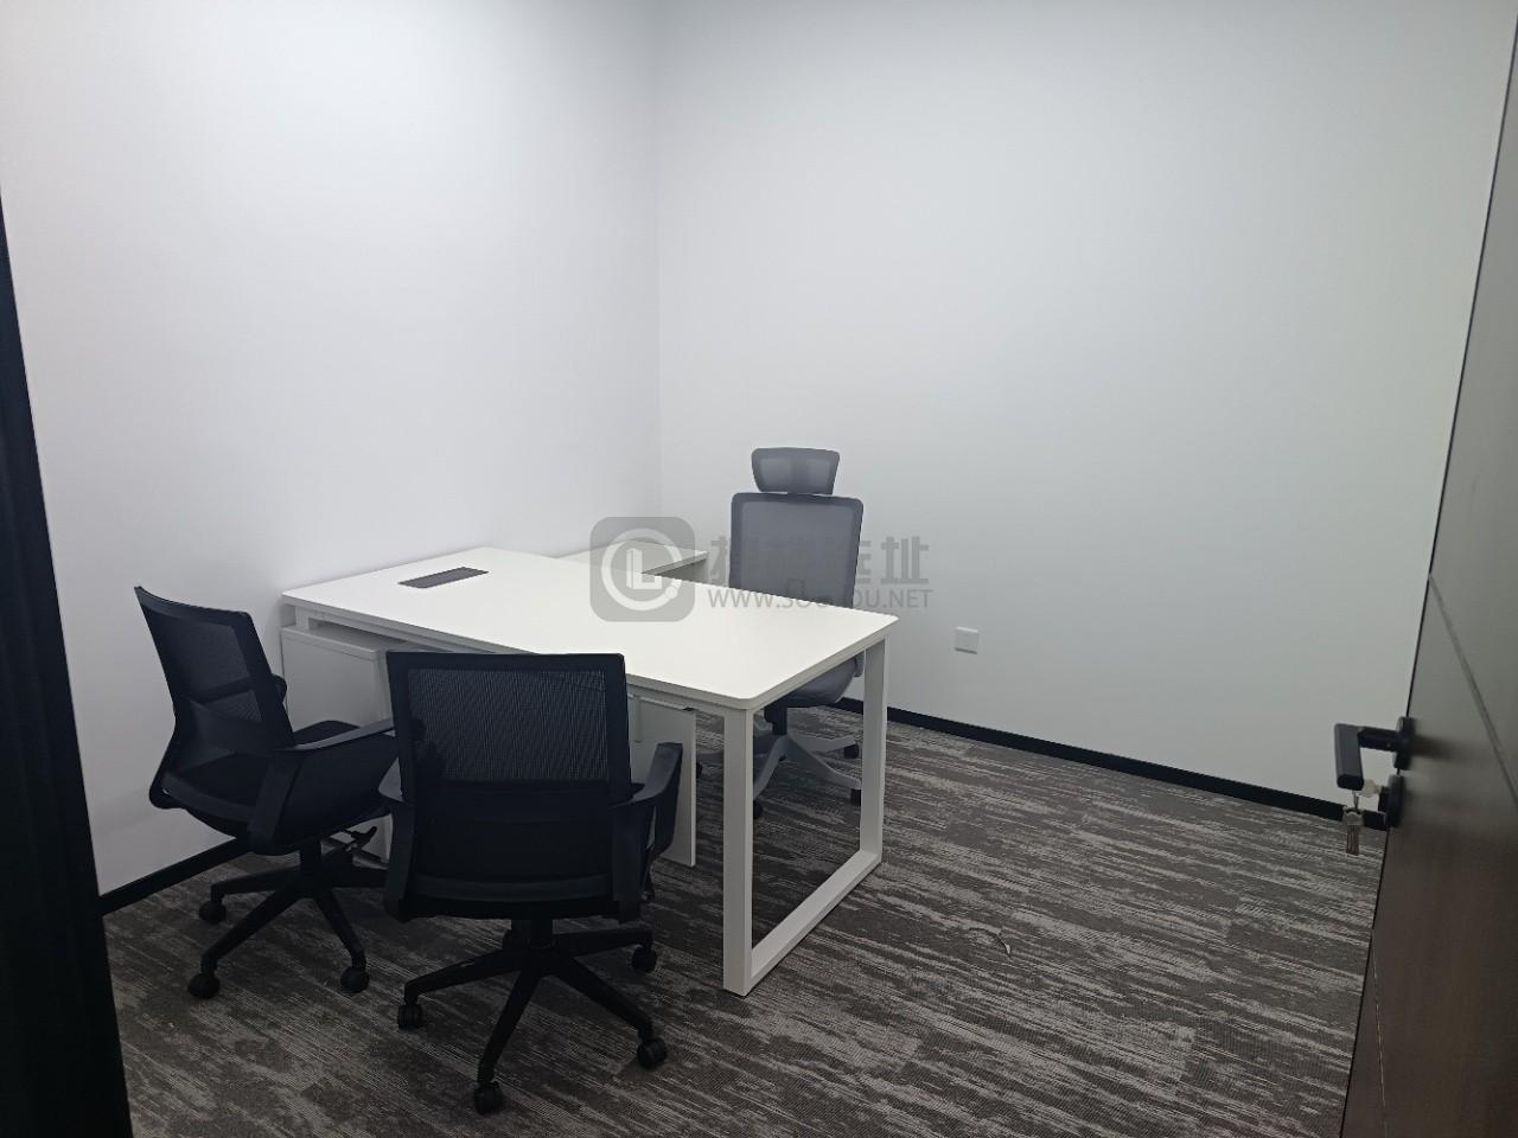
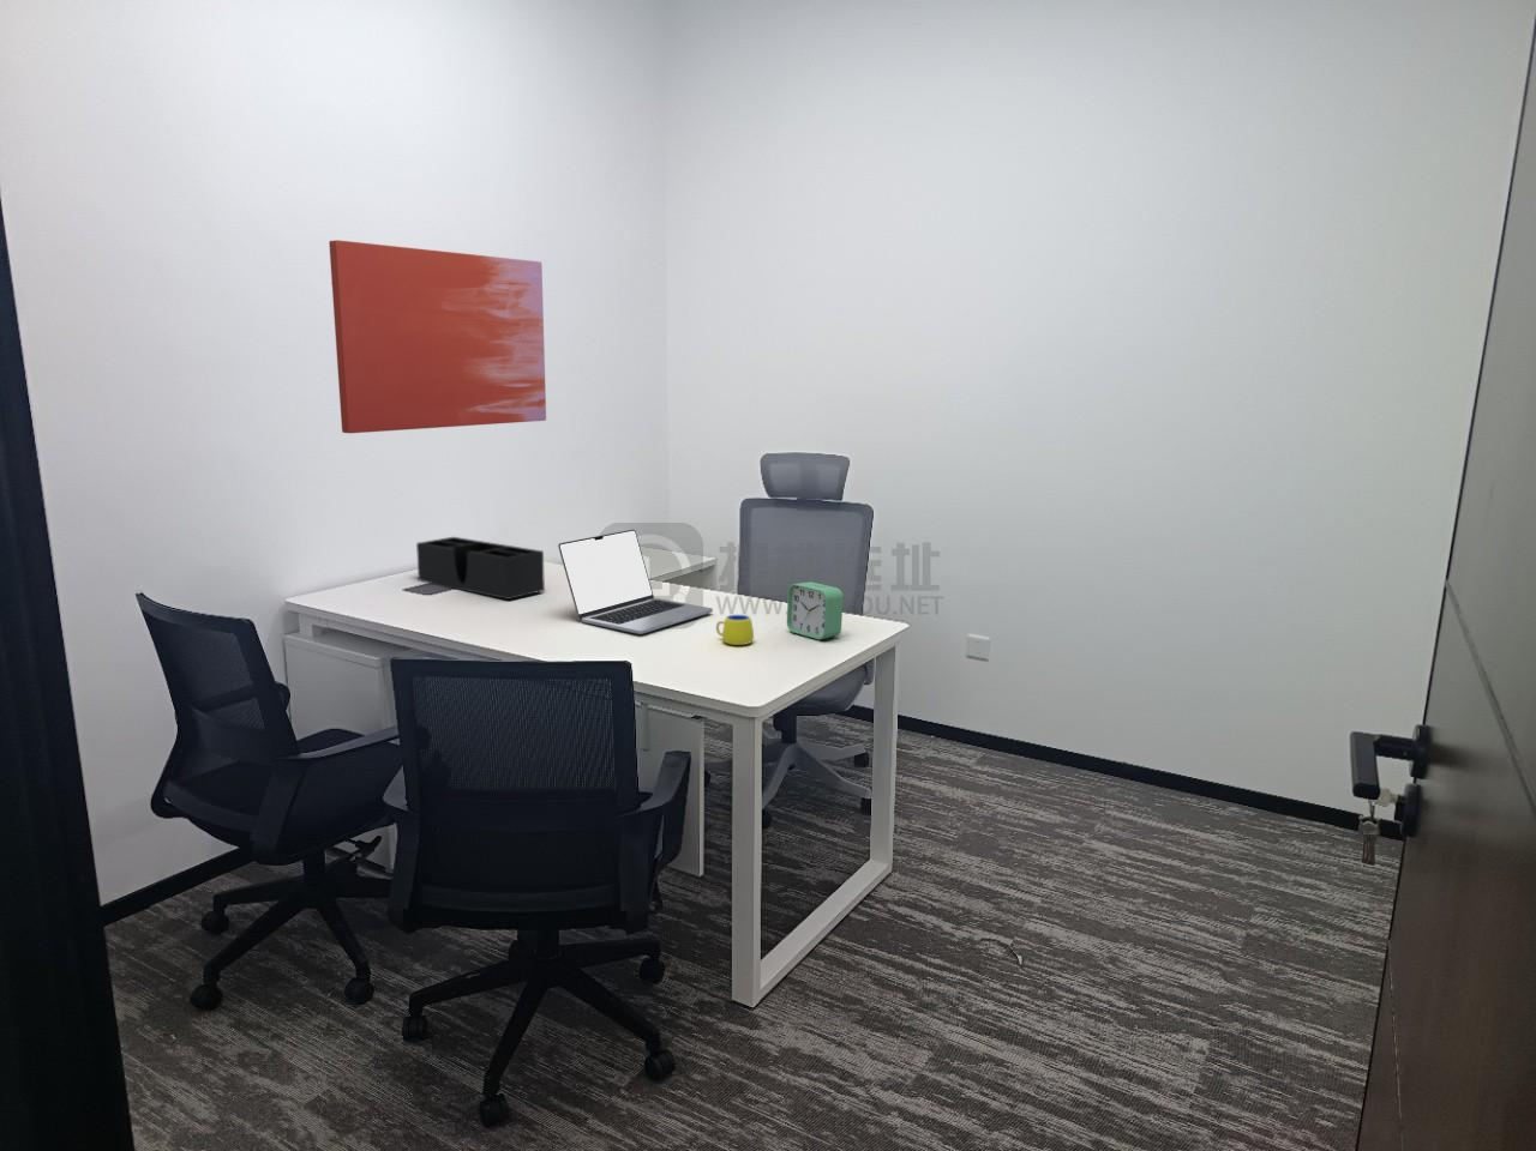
+ mug [715,614,755,647]
+ laptop [556,528,714,636]
+ alarm clock [786,582,845,642]
+ desk organizer [415,536,545,601]
+ wall art [328,238,547,434]
